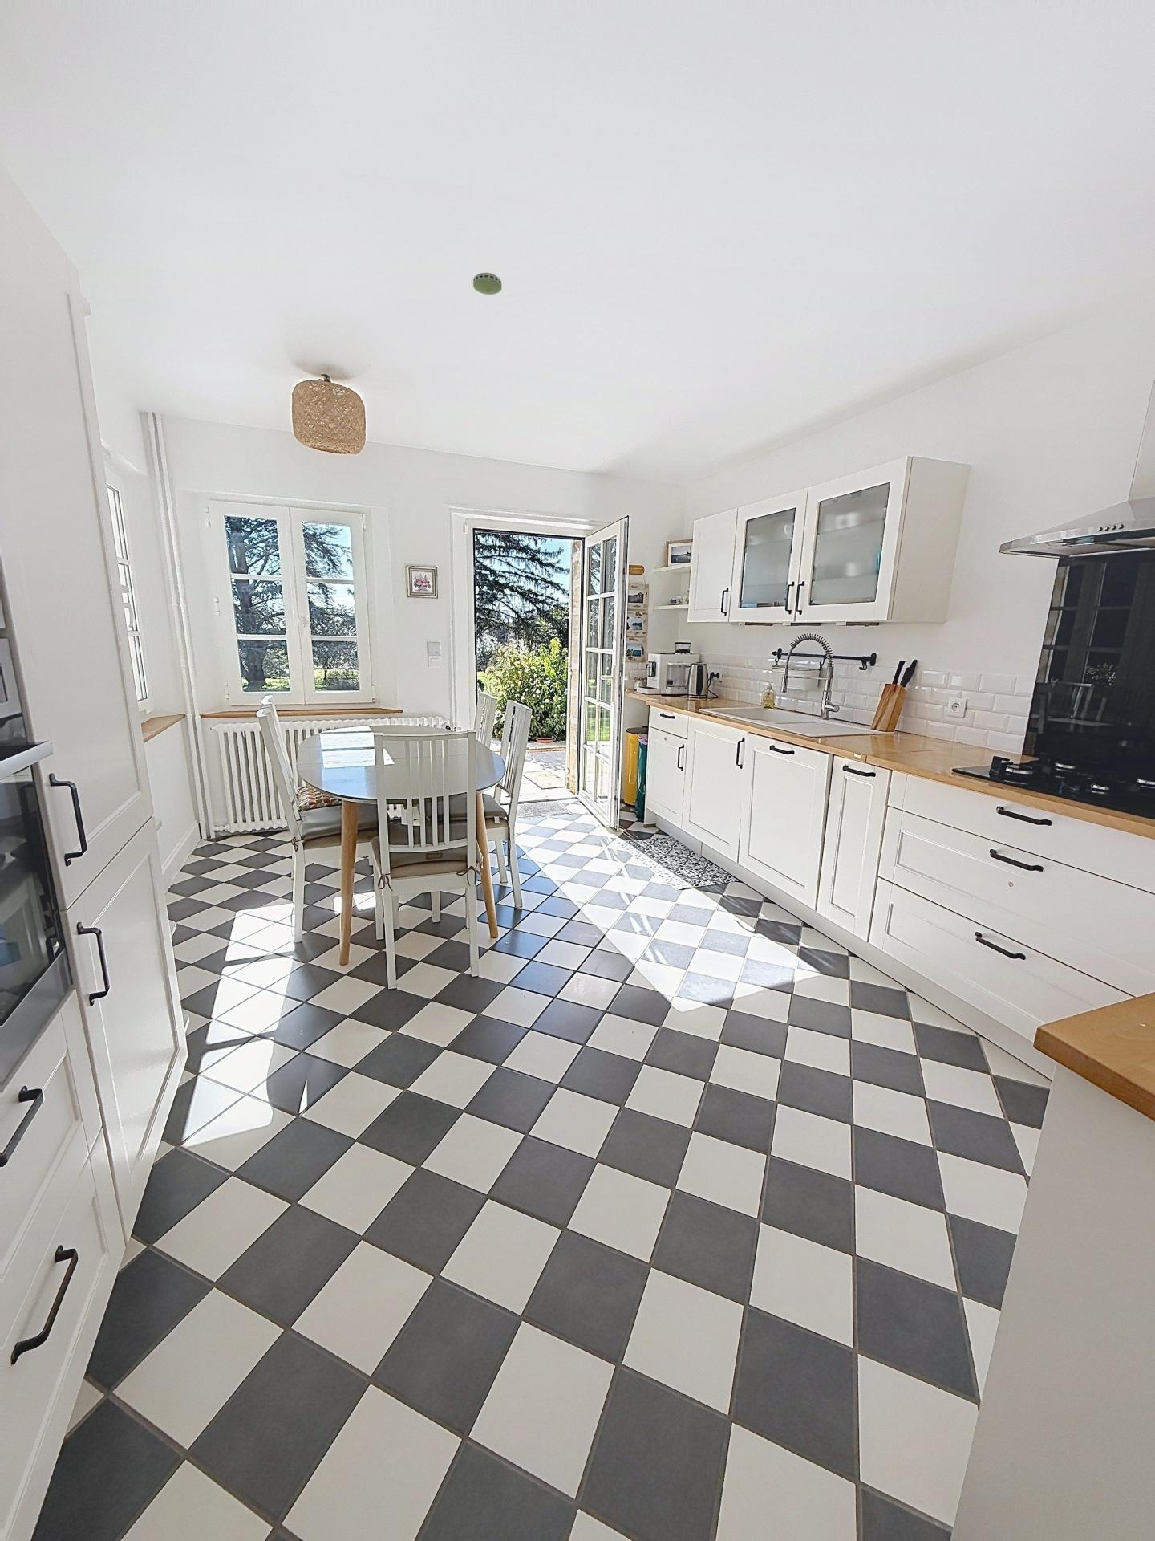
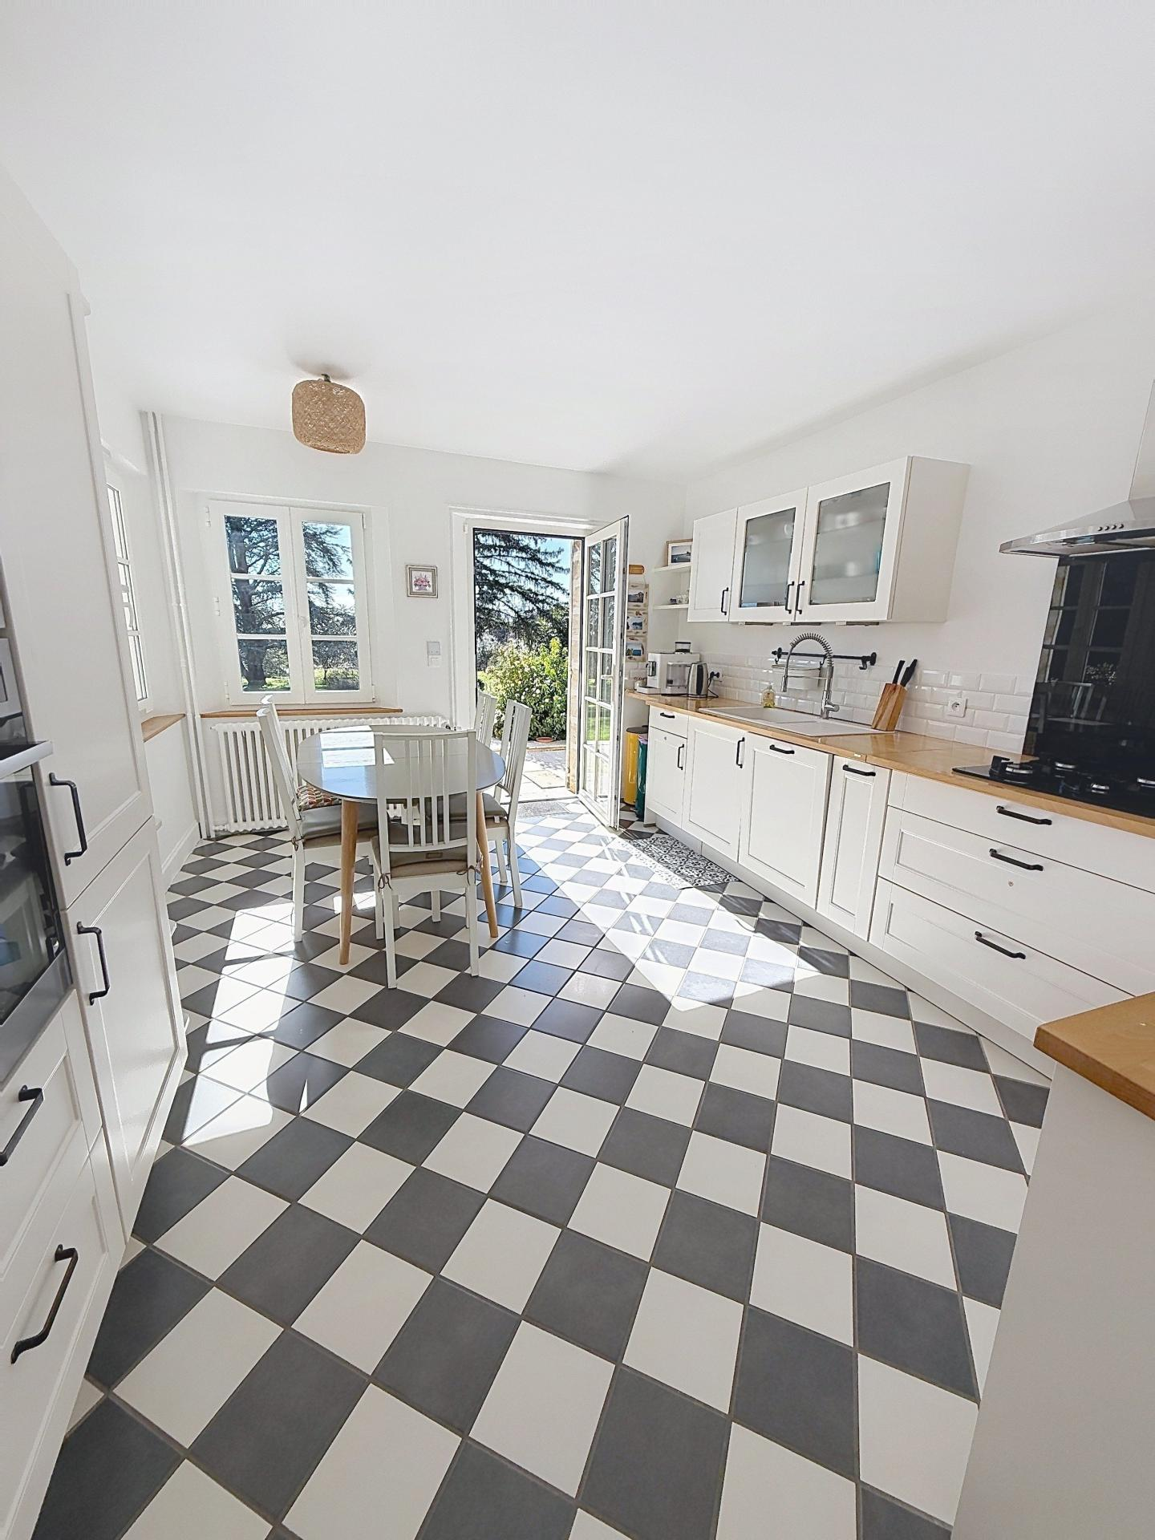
- smoke detector [472,272,502,295]
